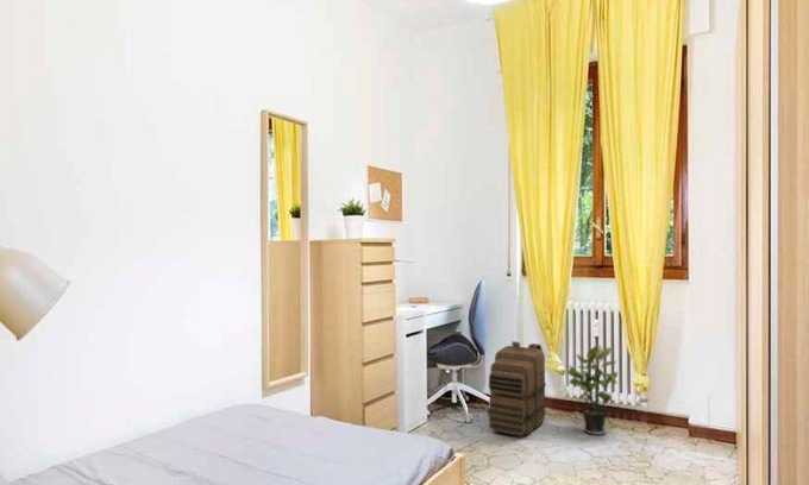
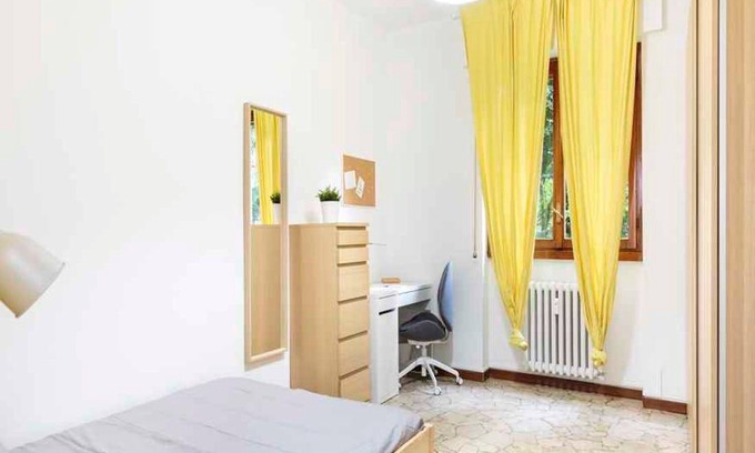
- backpack [487,340,547,436]
- potted plant [565,341,619,436]
